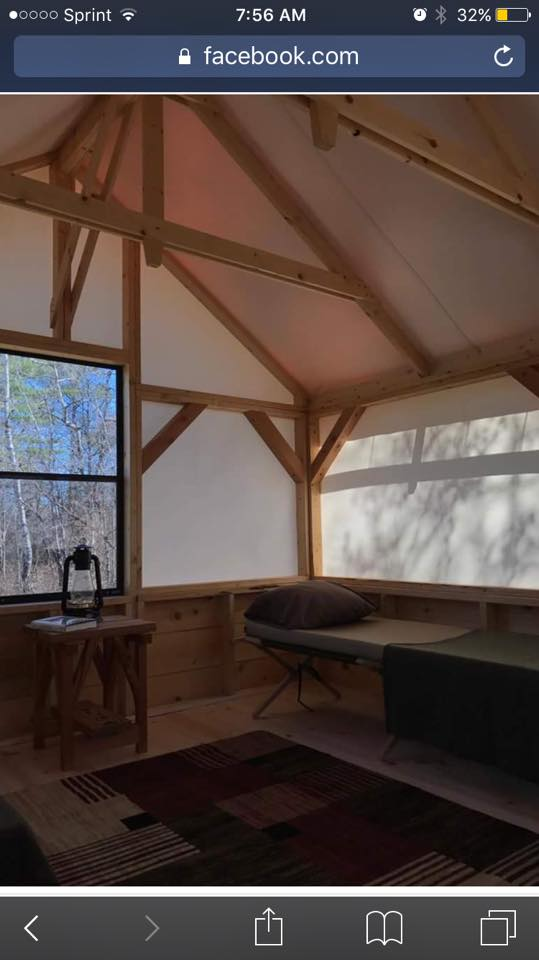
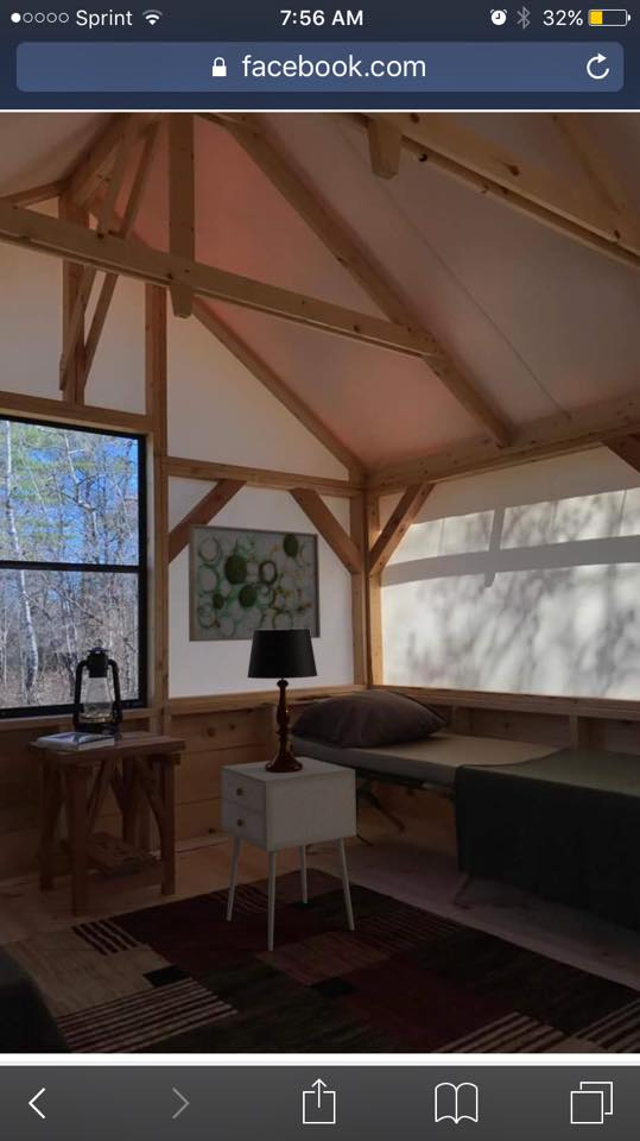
+ table lamp [246,629,318,773]
+ nightstand [220,756,357,952]
+ wall art [186,523,322,643]
